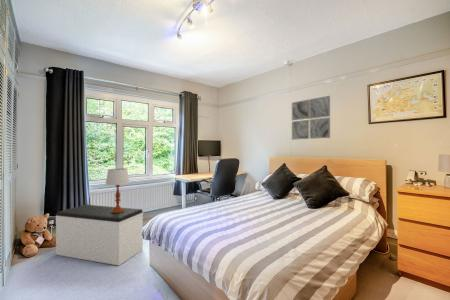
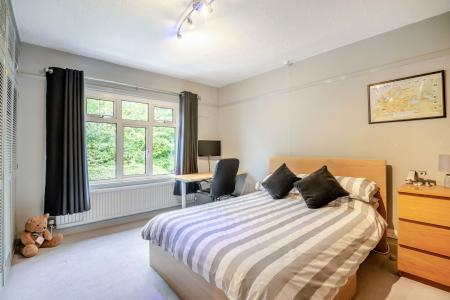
- wall art [291,95,331,141]
- table lamp [105,167,131,213]
- bench [55,204,144,267]
